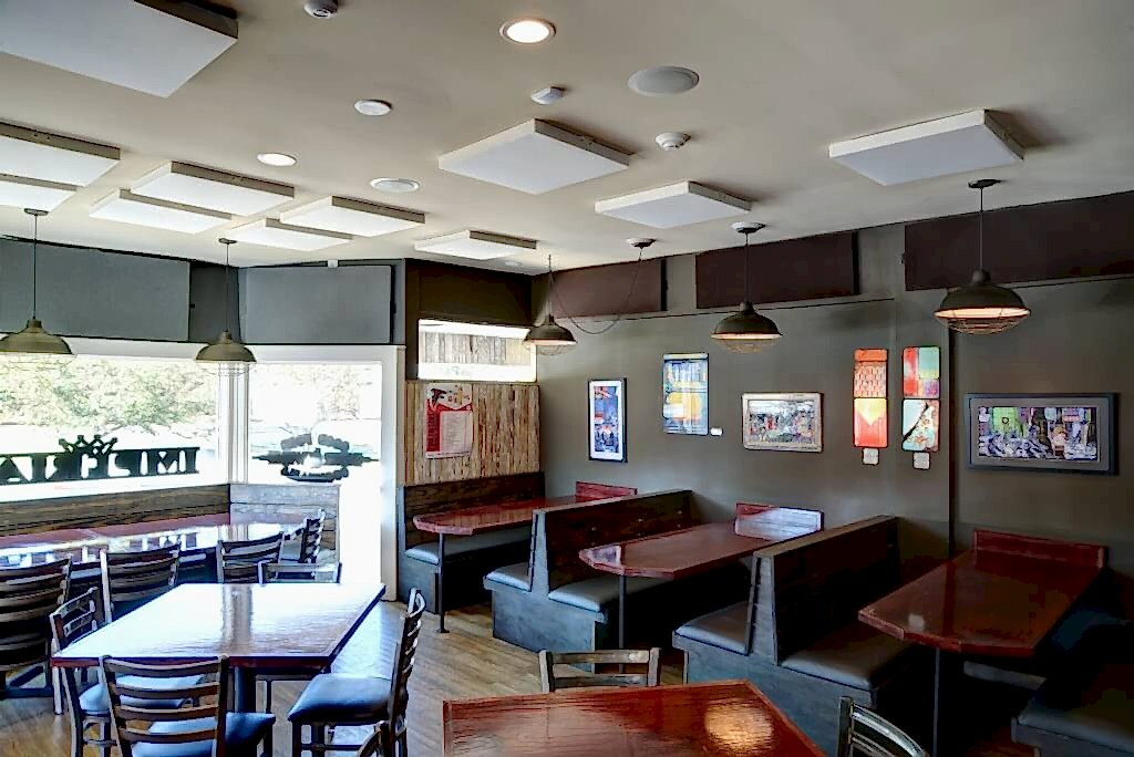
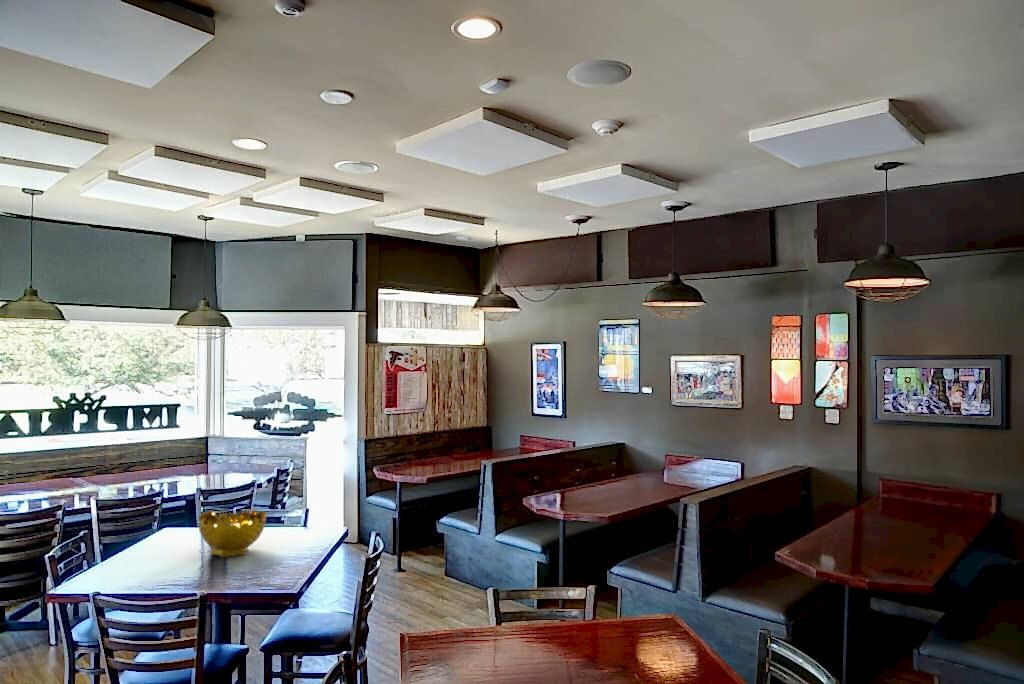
+ decorative bowl [198,508,267,559]
